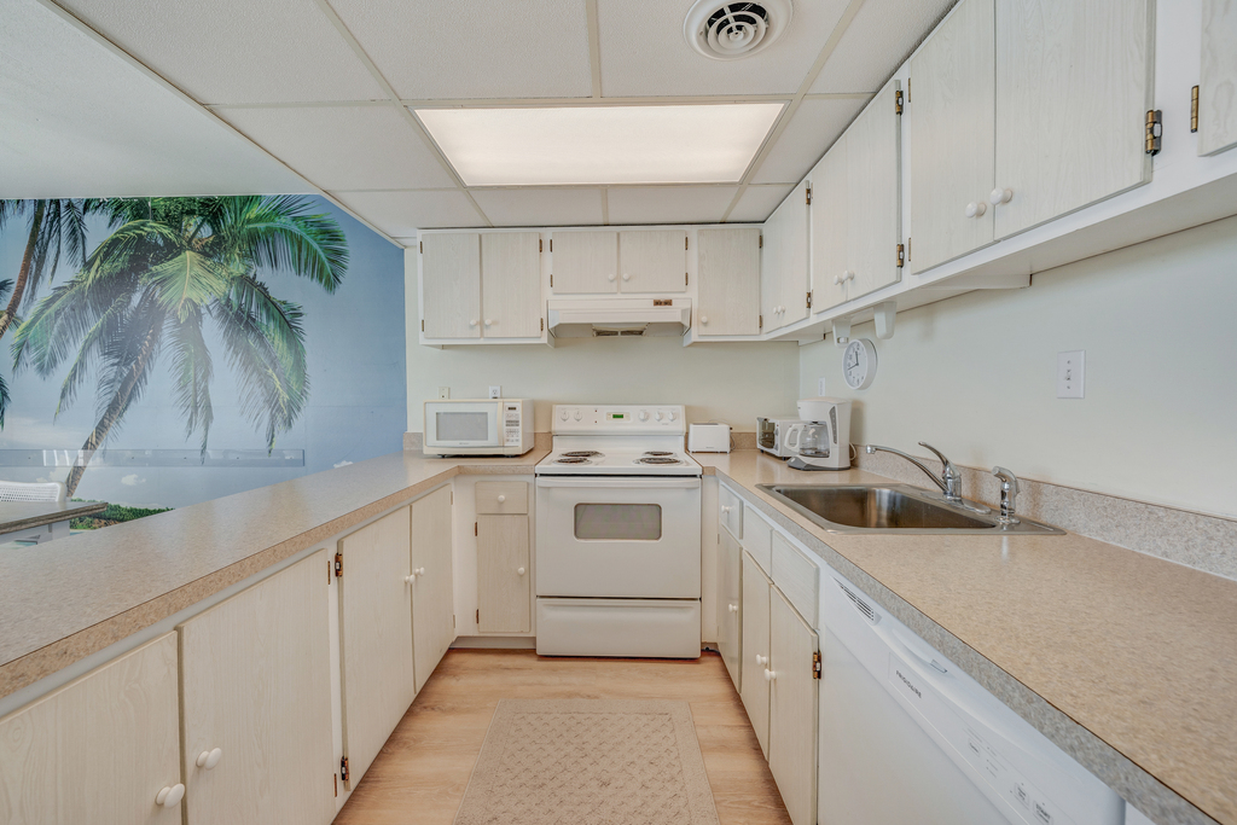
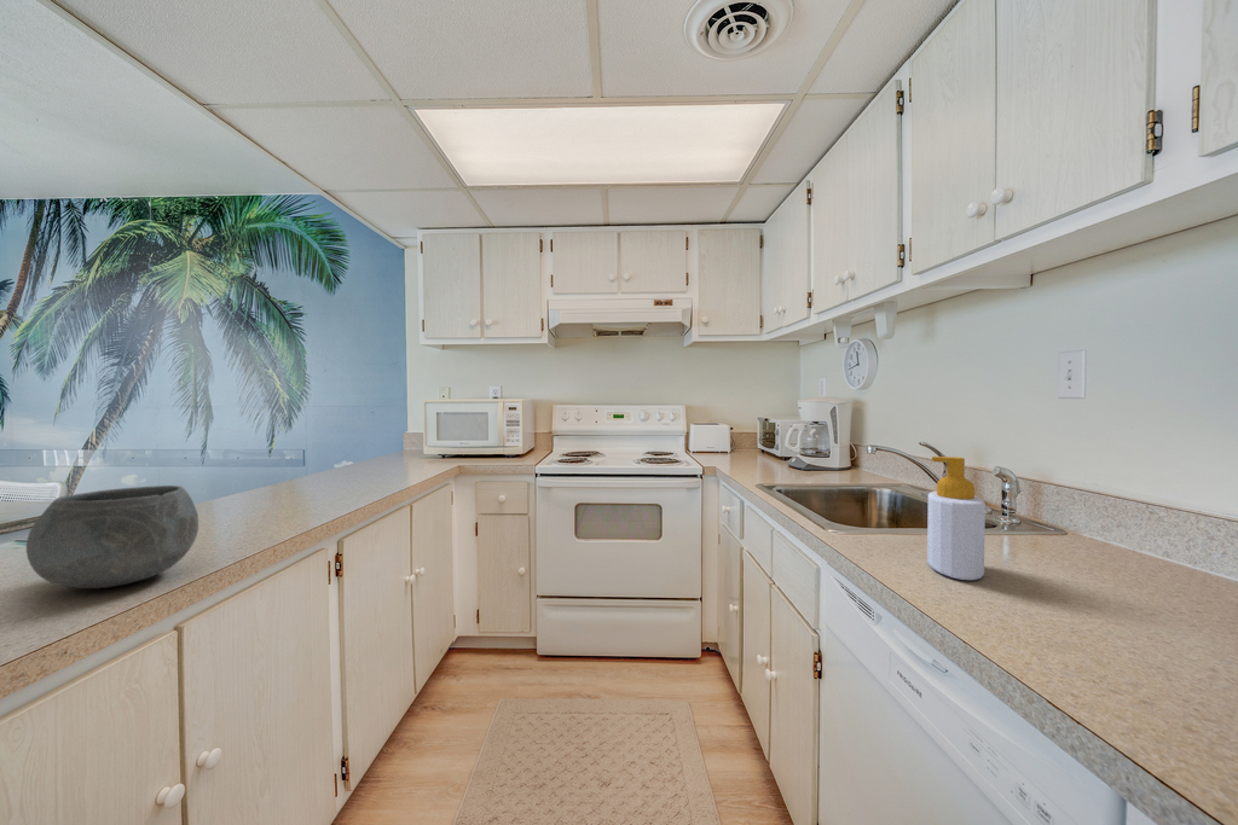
+ soap bottle [926,455,987,581]
+ bowl [25,484,199,589]
